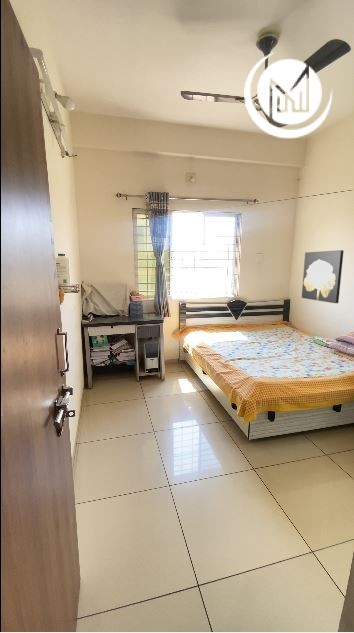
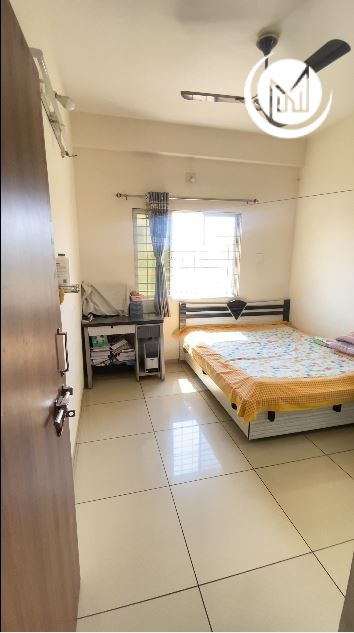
- wall art [301,249,345,304]
